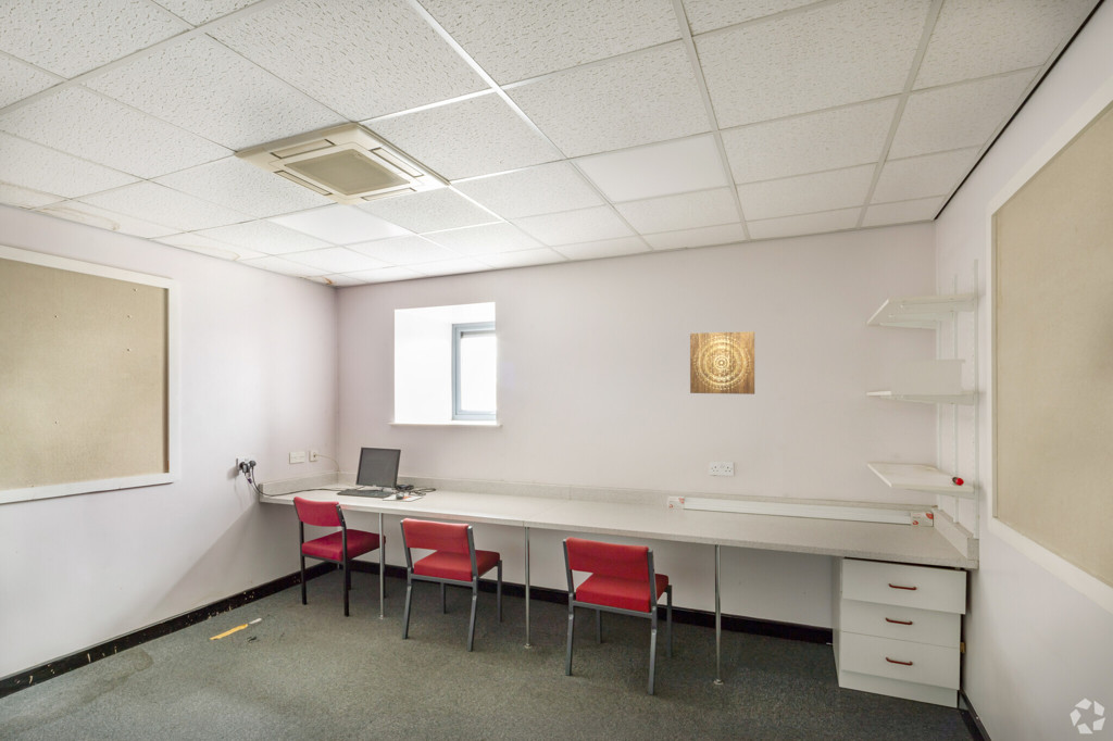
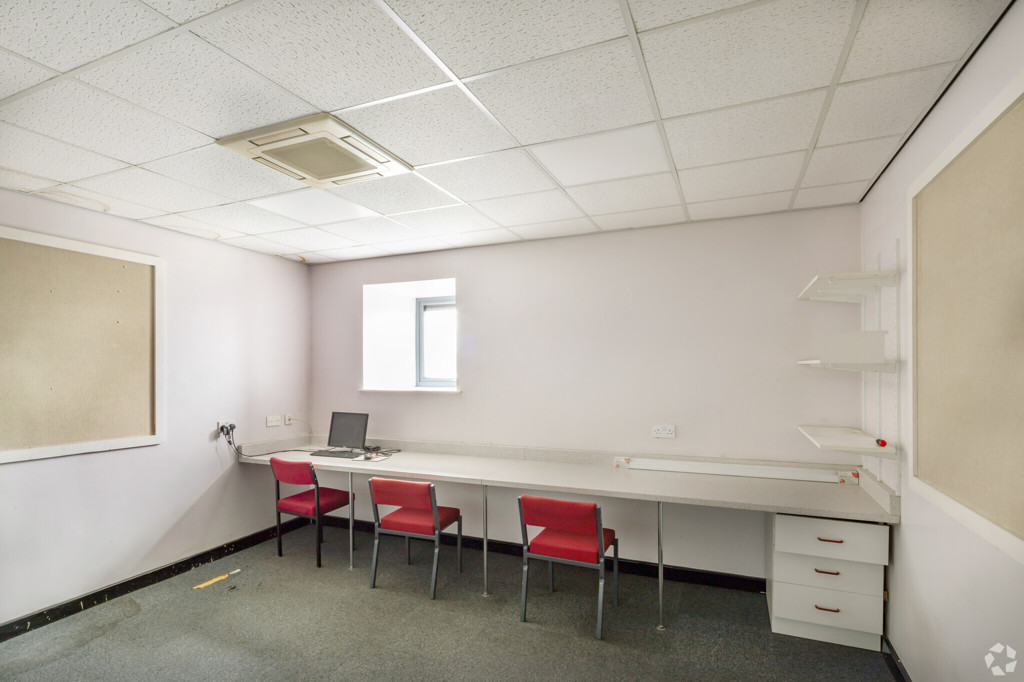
- wall art [689,330,755,395]
